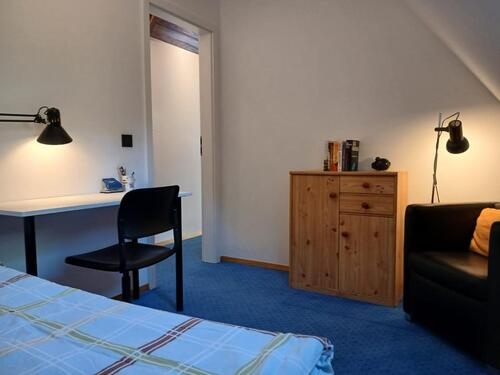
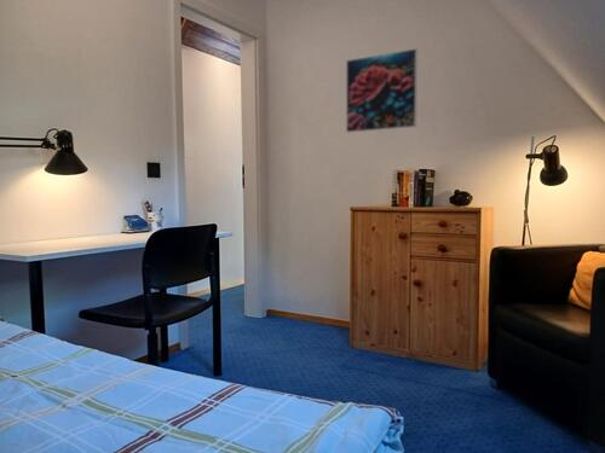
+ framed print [345,47,419,134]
